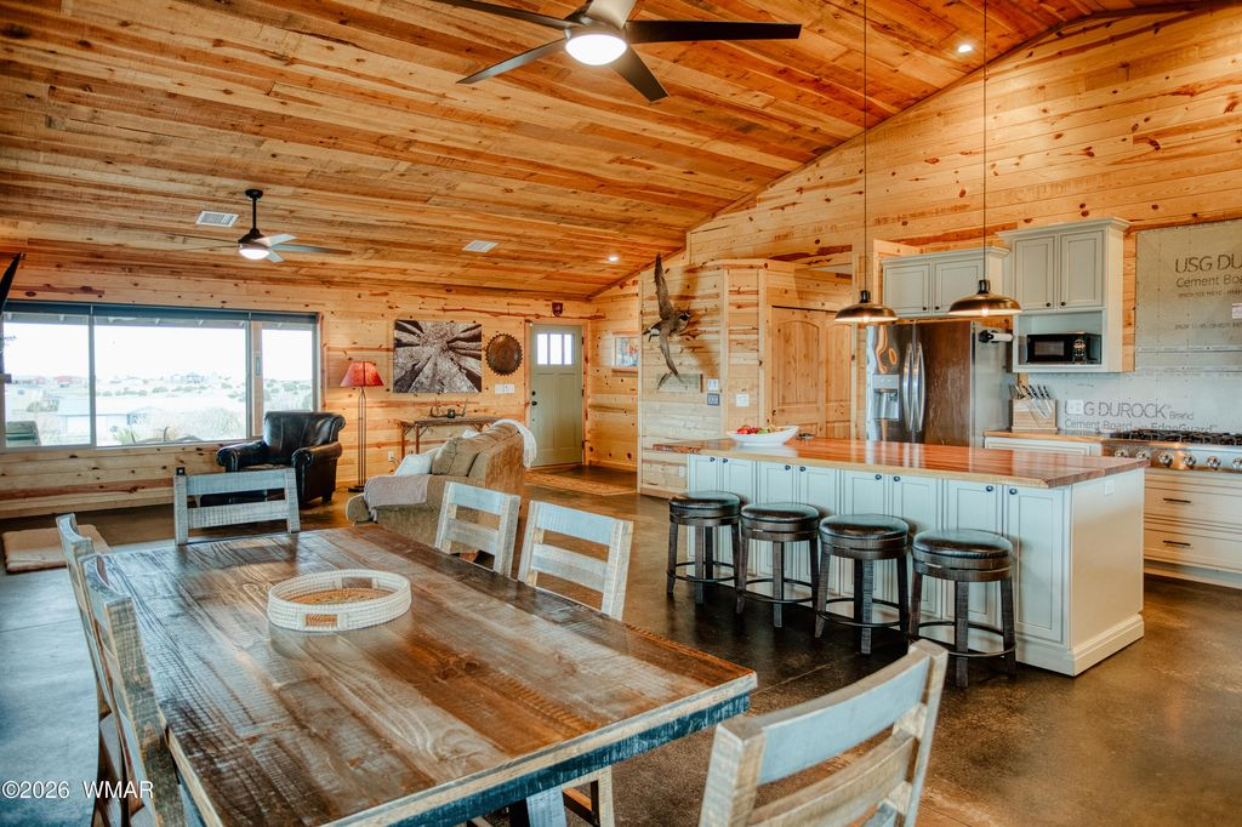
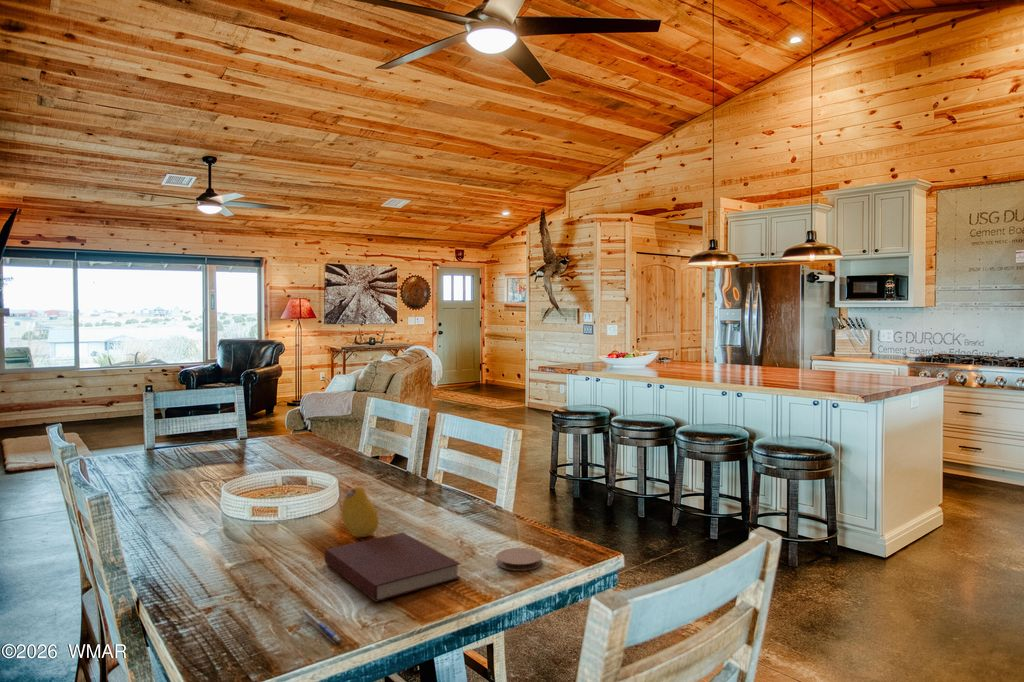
+ notebook [324,532,461,603]
+ fruit [341,486,380,538]
+ coaster [496,547,543,572]
+ pen [299,608,344,645]
